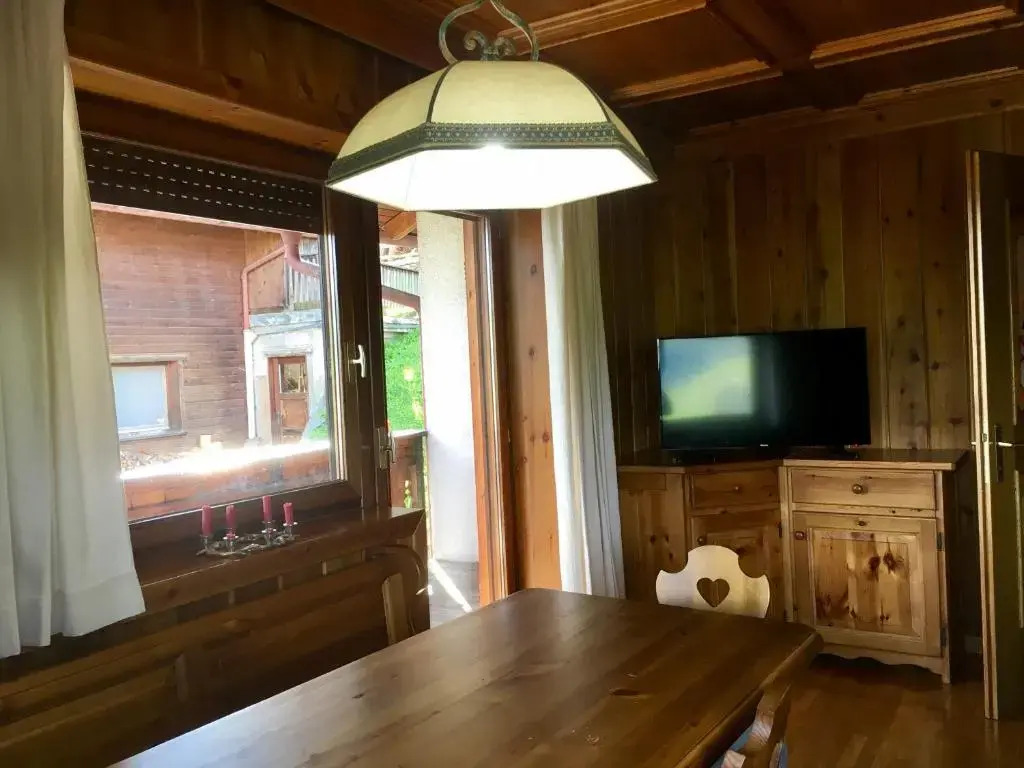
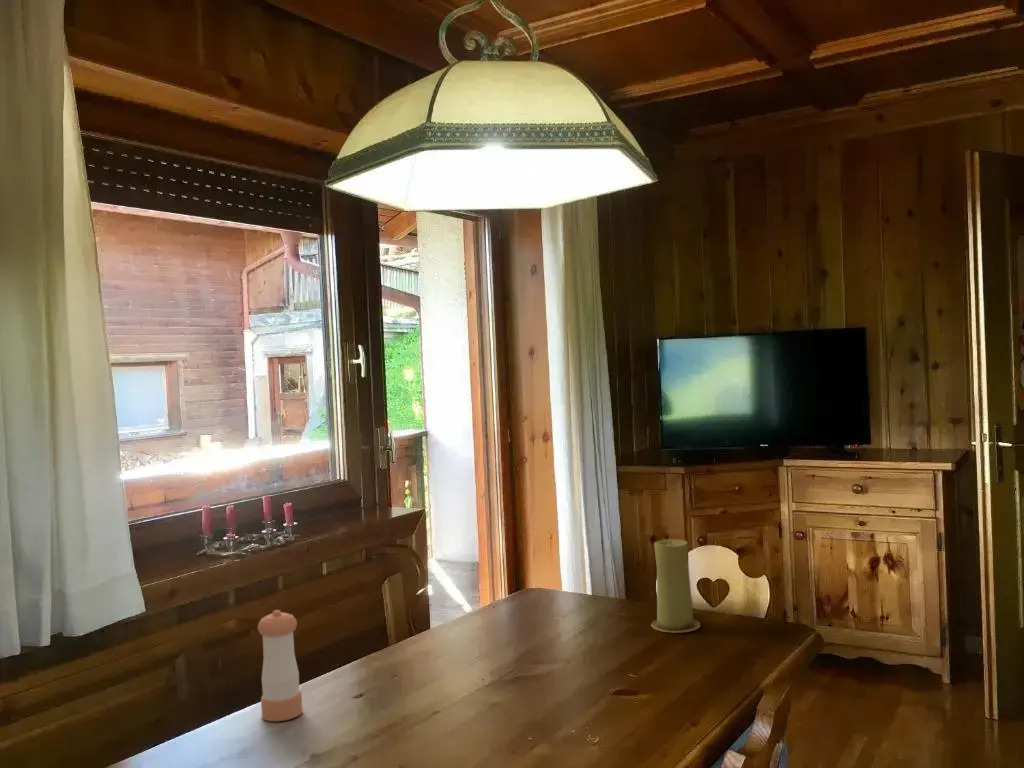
+ candle [650,538,701,634]
+ pepper shaker [256,609,304,722]
